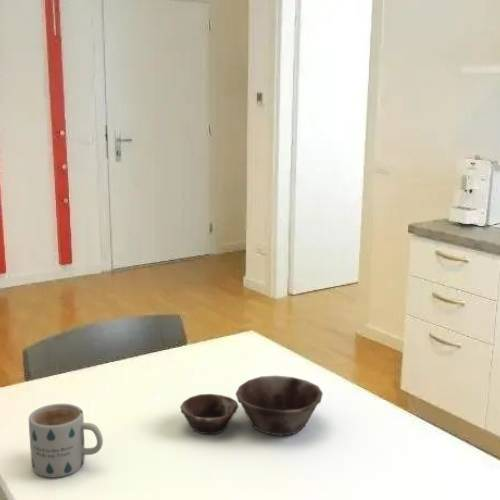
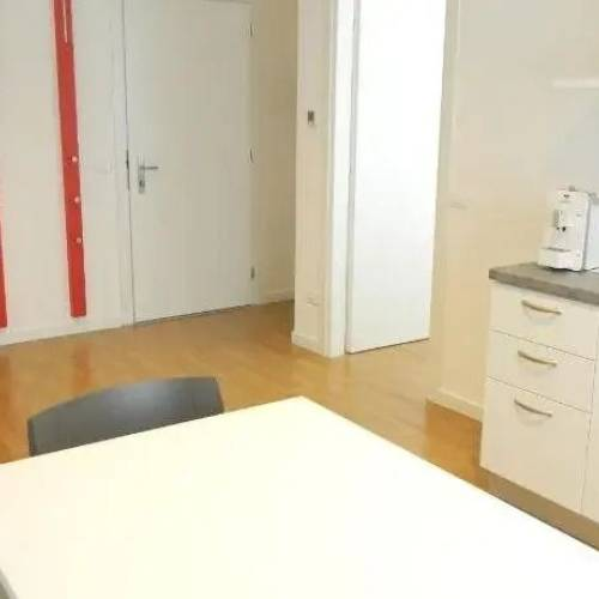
- mug [28,403,104,478]
- bowl [179,375,324,436]
